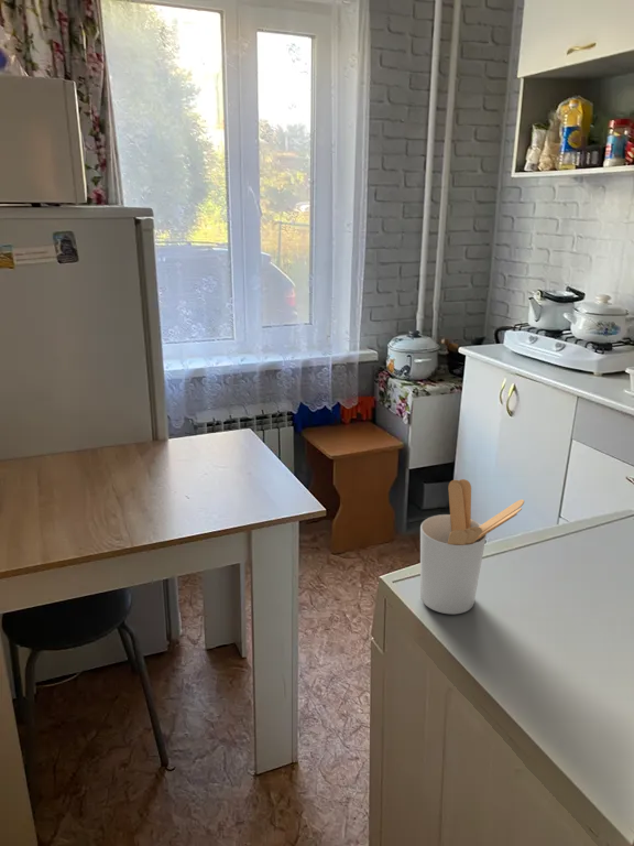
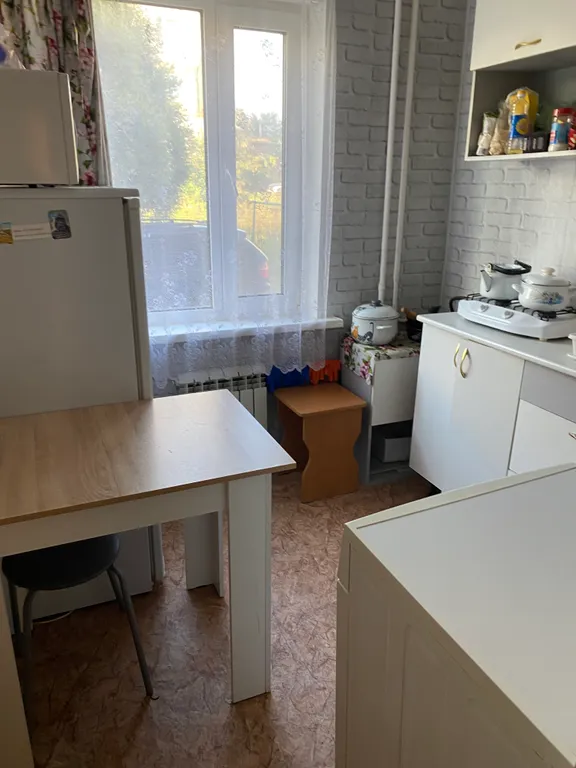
- utensil holder [419,478,525,615]
